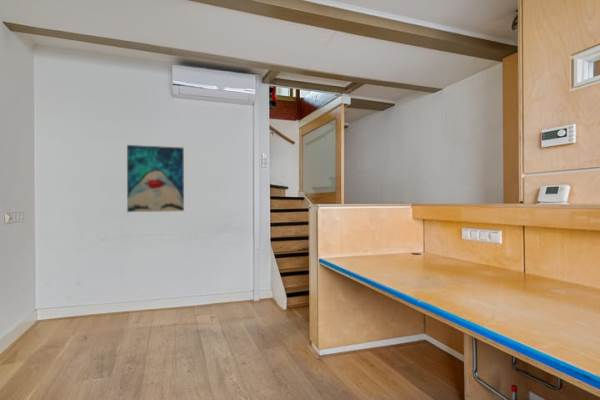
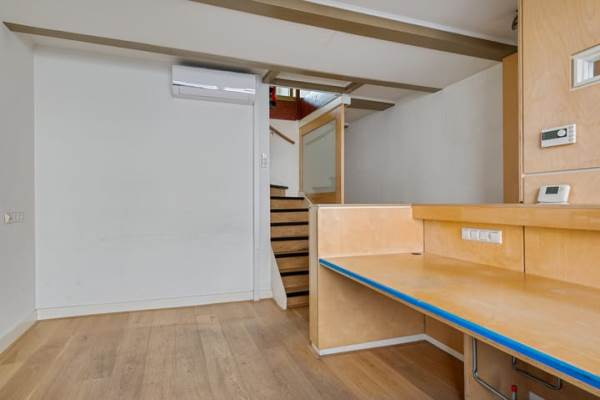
- wall art [126,144,185,213]
